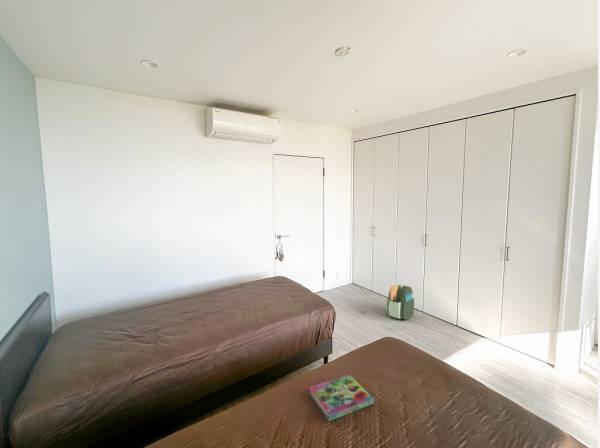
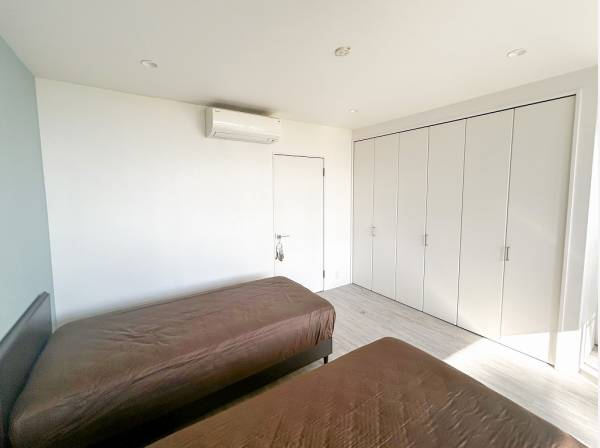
- book [308,373,375,422]
- backpack [385,283,415,321]
